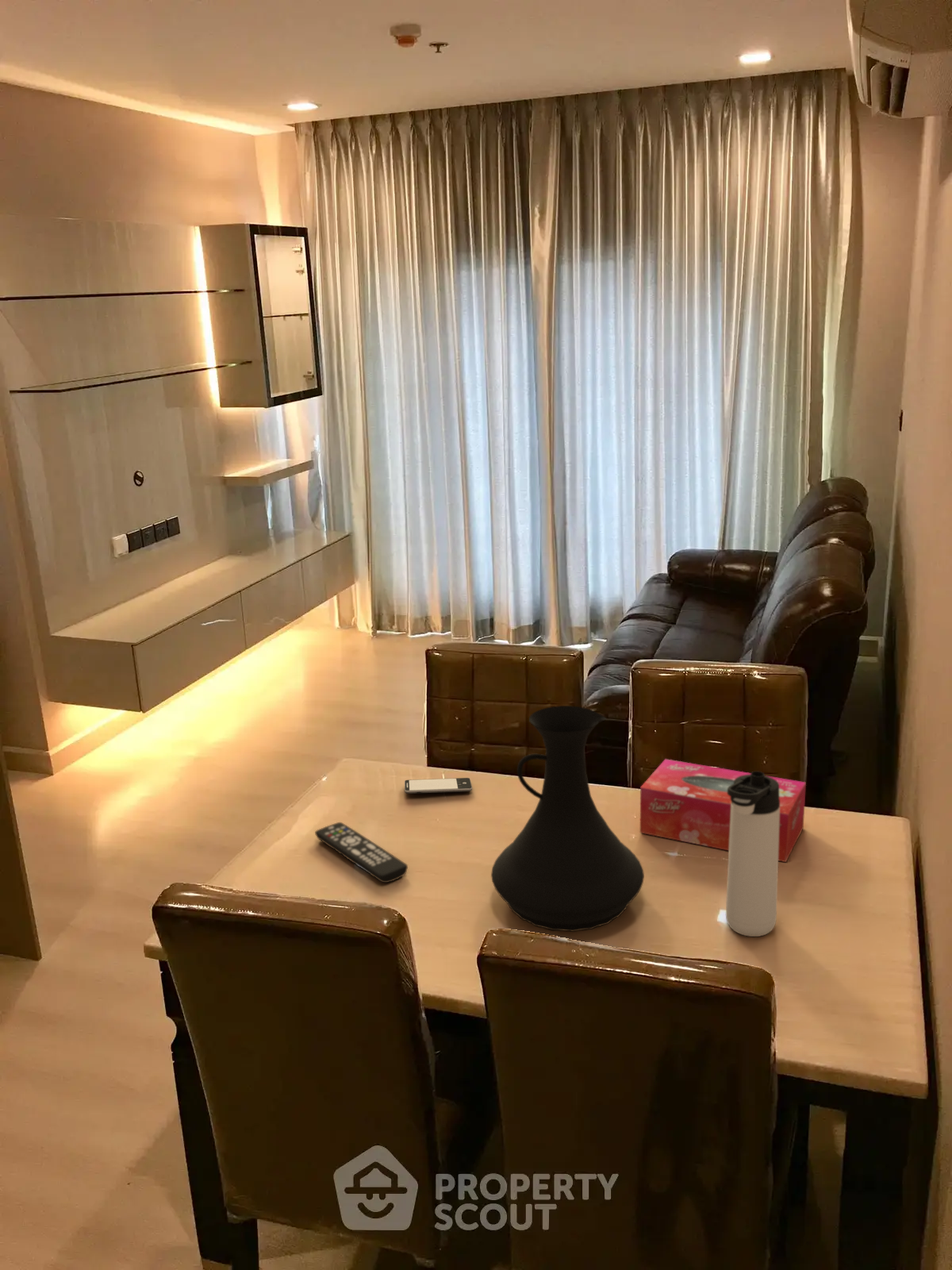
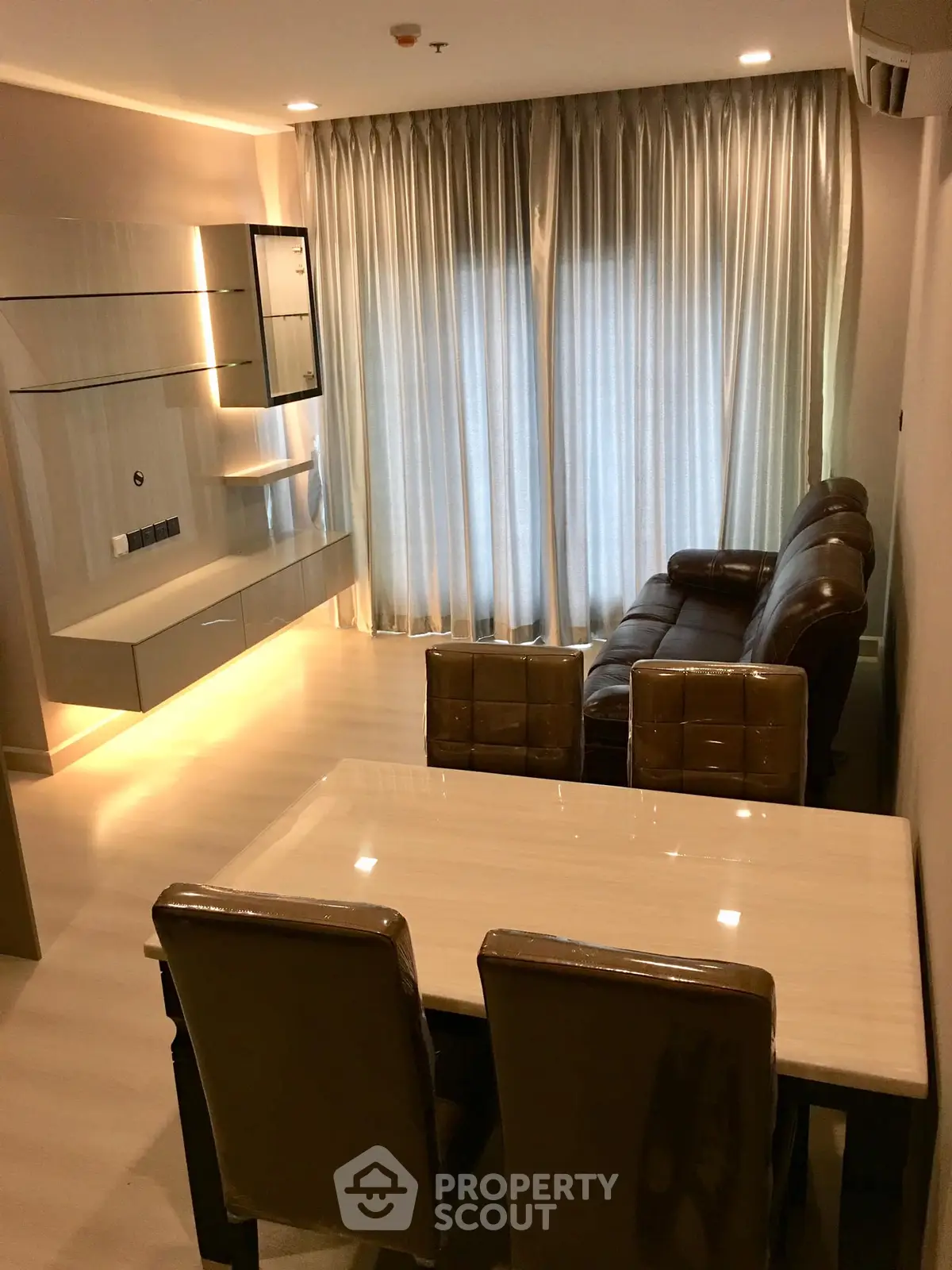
- remote control [314,822,409,883]
- tissue box [639,758,807,863]
- thermos bottle [725,771,780,937]
- smartphone [404,777,473,794]
- vase [490,705,645,932]
